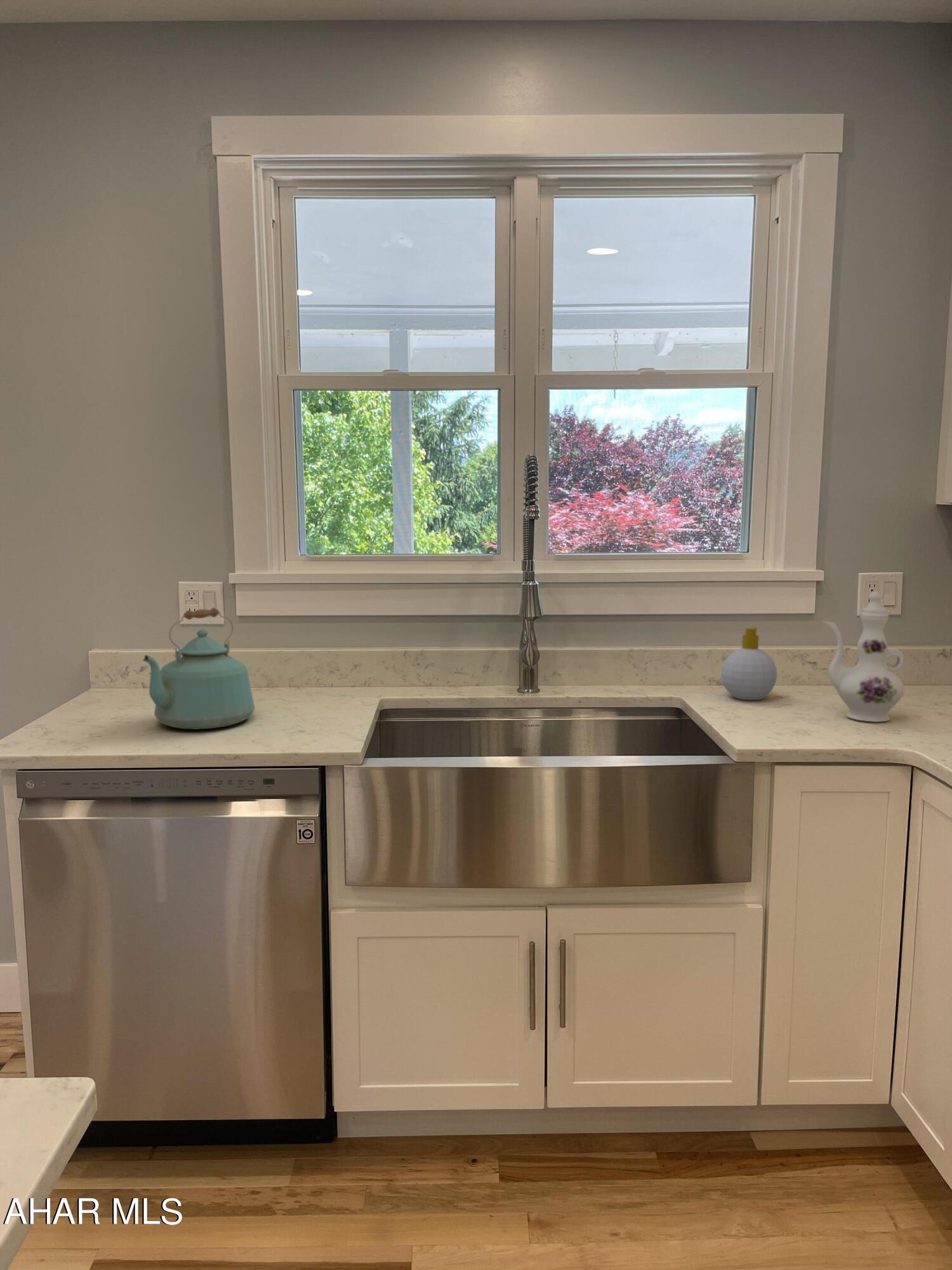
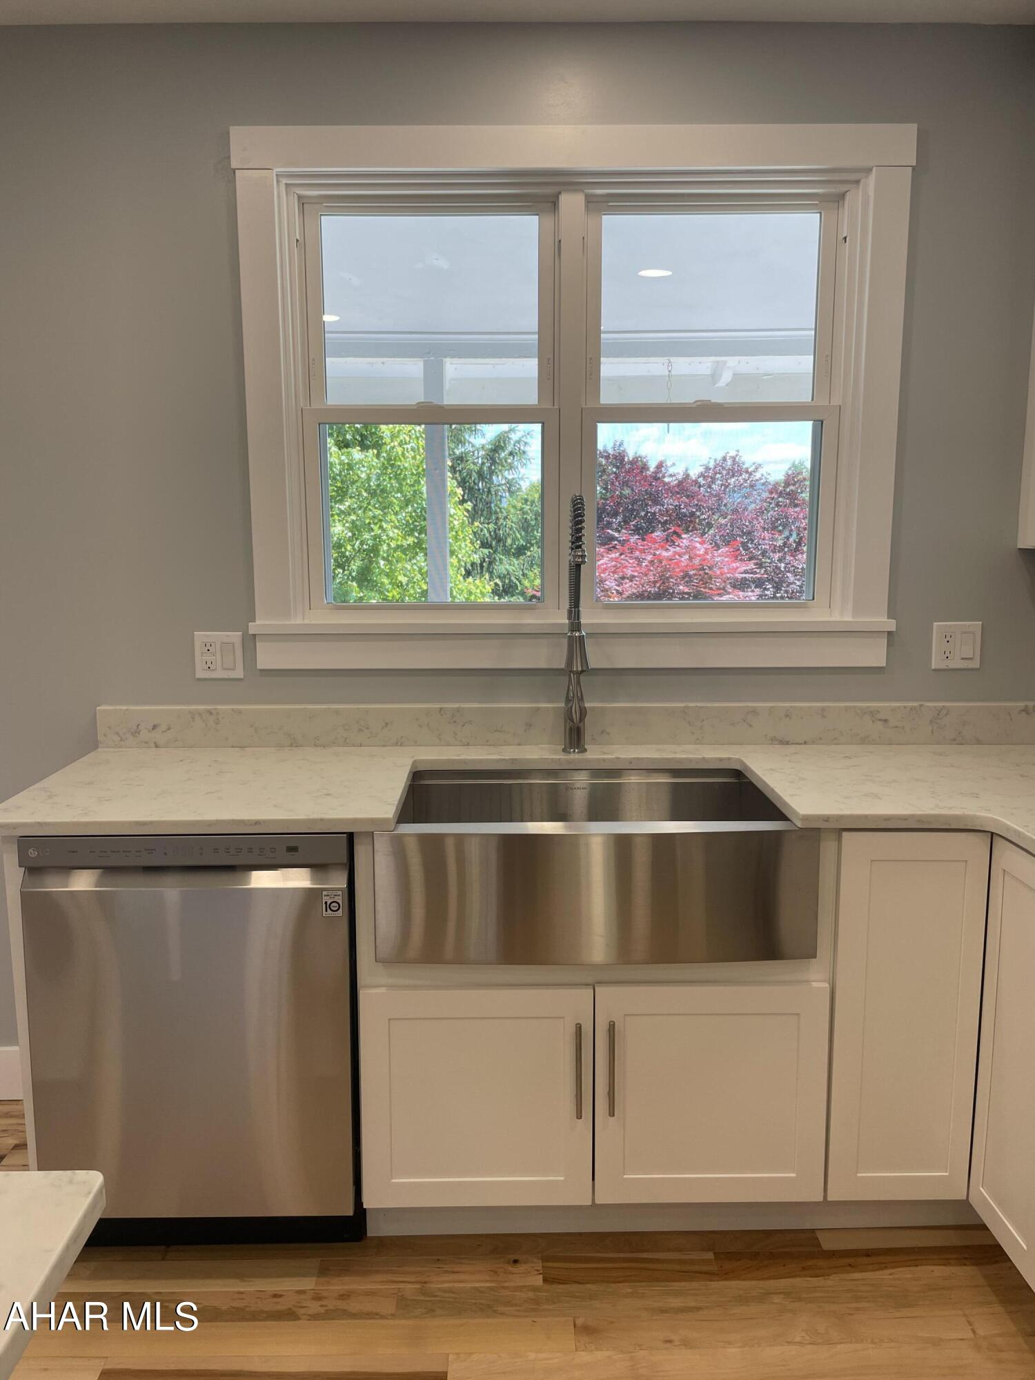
- kettle [142,607,255,730]
- chinaware [822,591,905,723]
- soap bottle [720,627,778,700]
